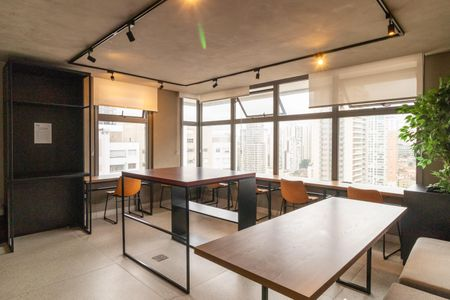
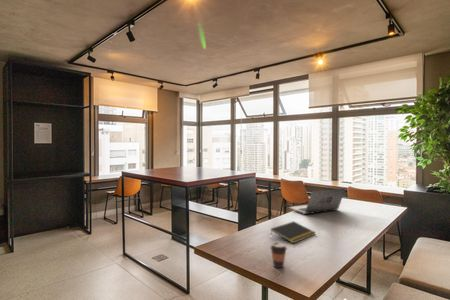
+ notepad [270,220,317,244]
+ laptop [288,187,347,215]
+ coffee cup [269,241,288,269]
